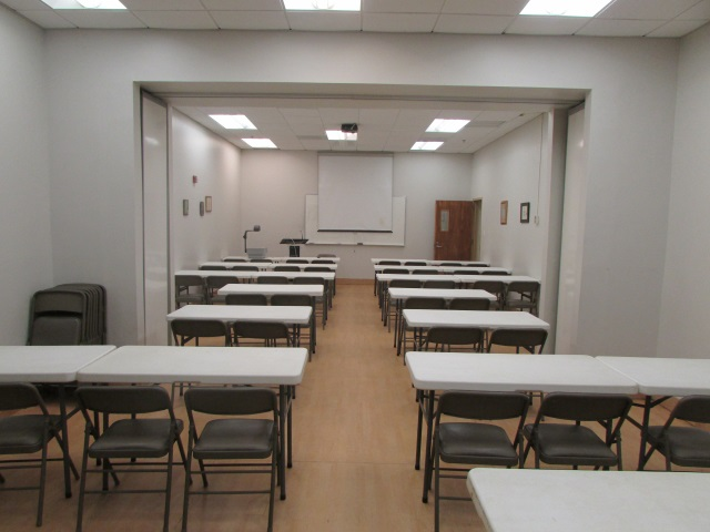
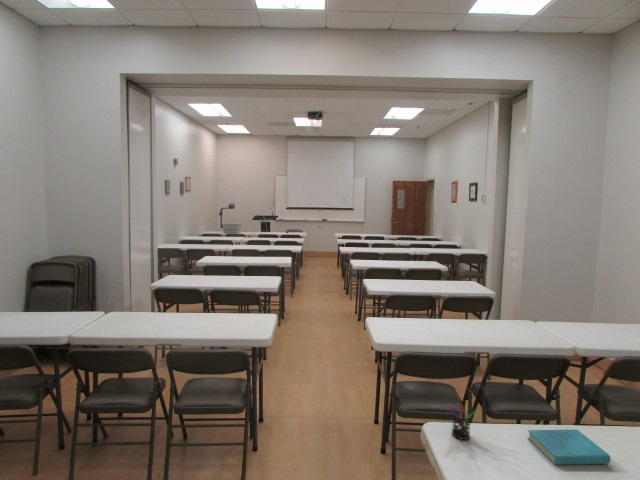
+ pen holder [449,400,477,441]
+ book [526,428,611,466]
